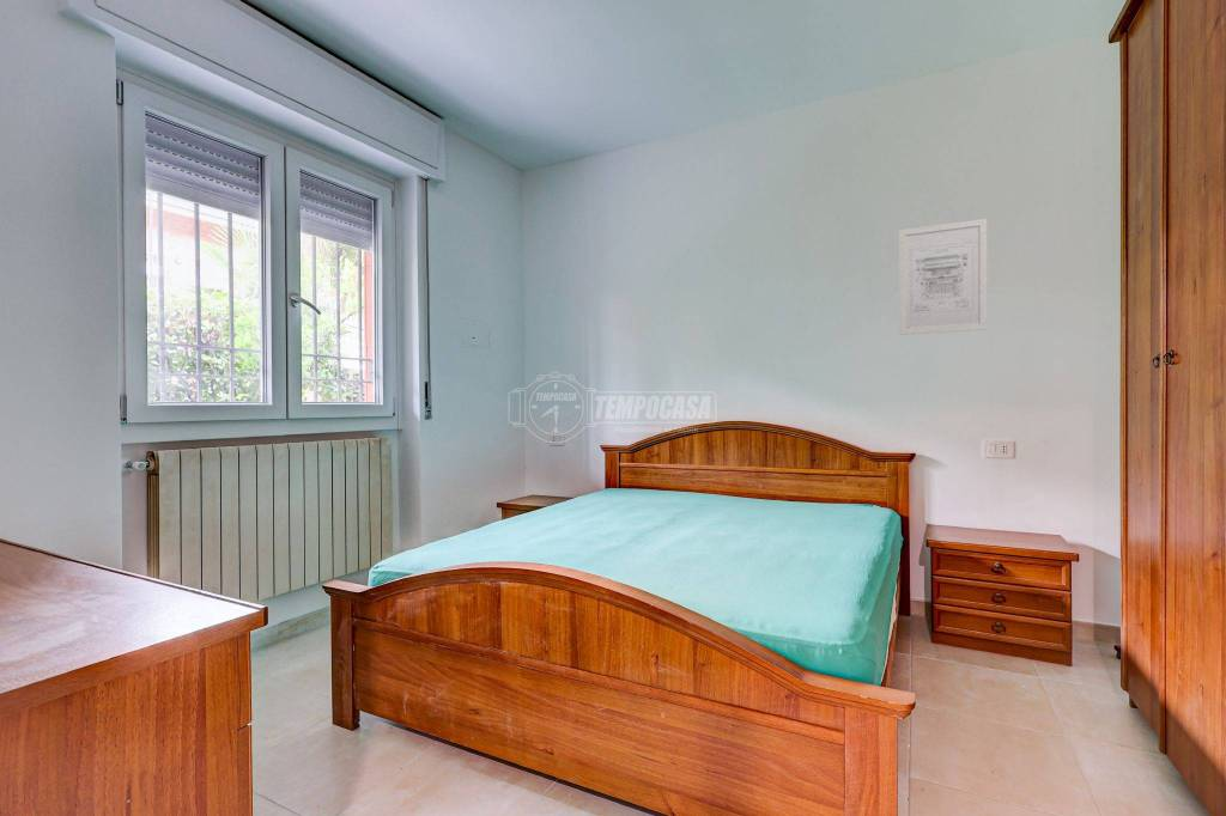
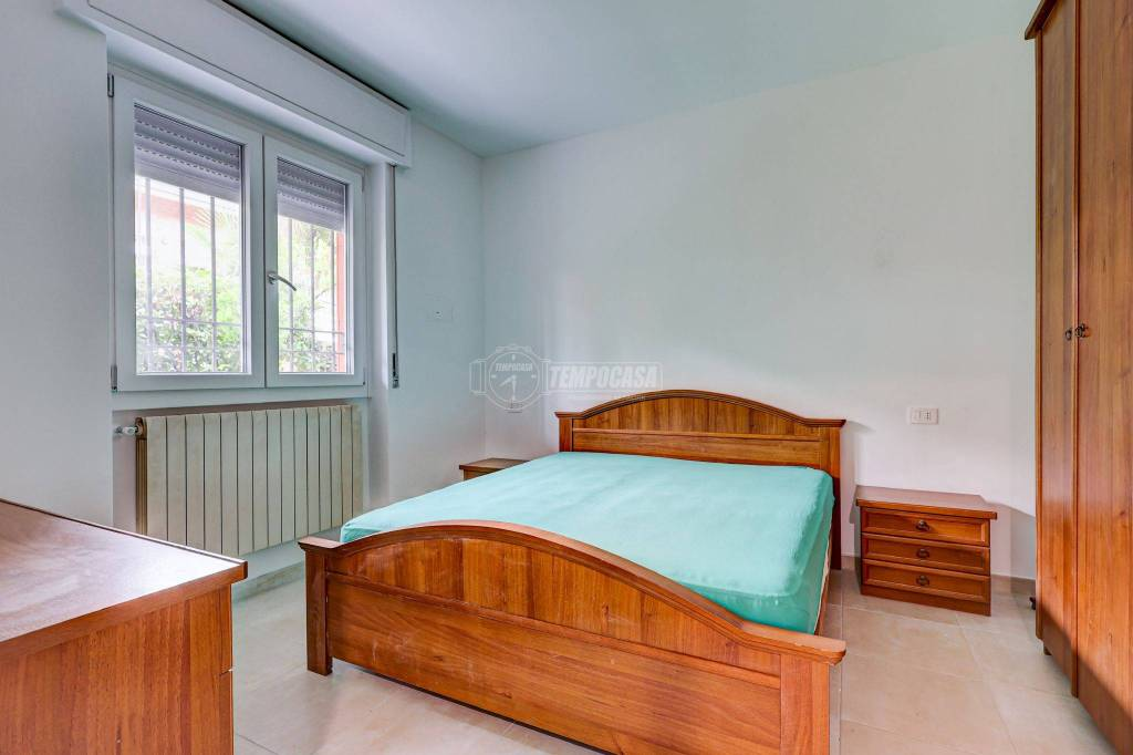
- wall art [898,218,988,336]
